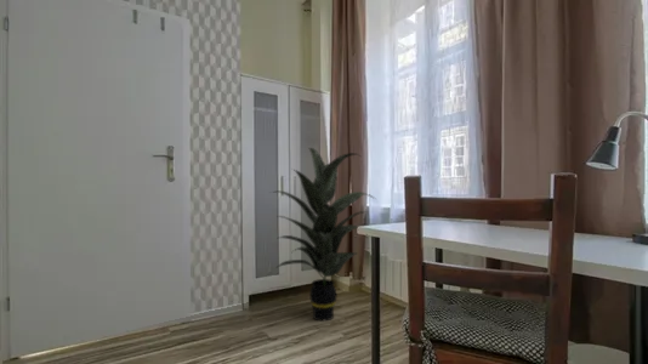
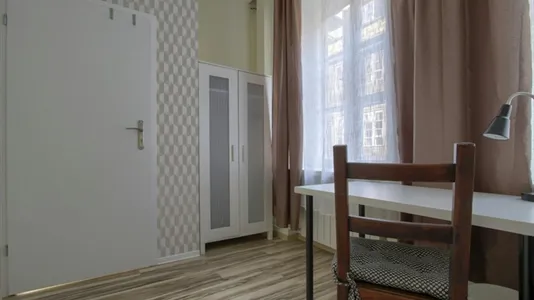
- indoor plant [269,147,376,323]
